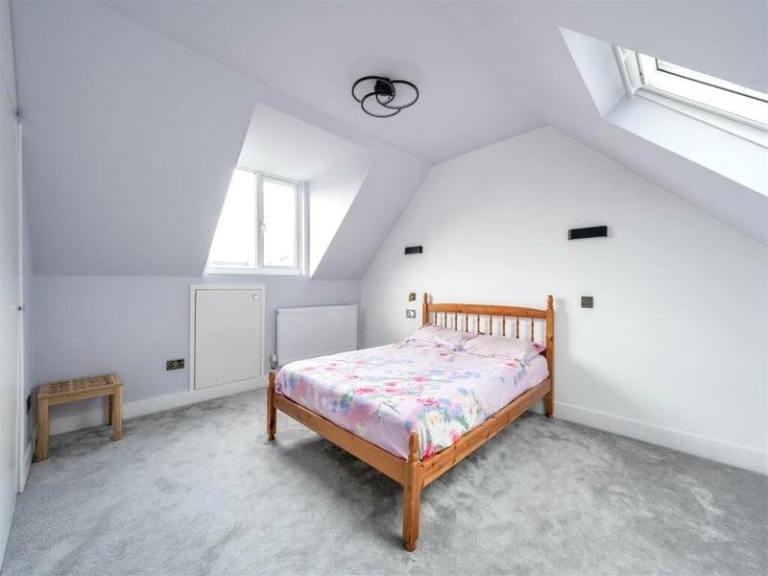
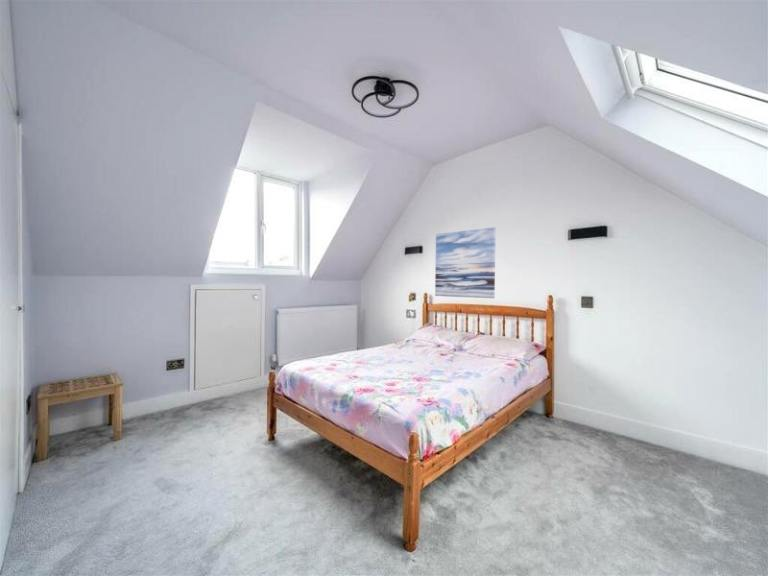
+ wall art [434,226,497,299]
